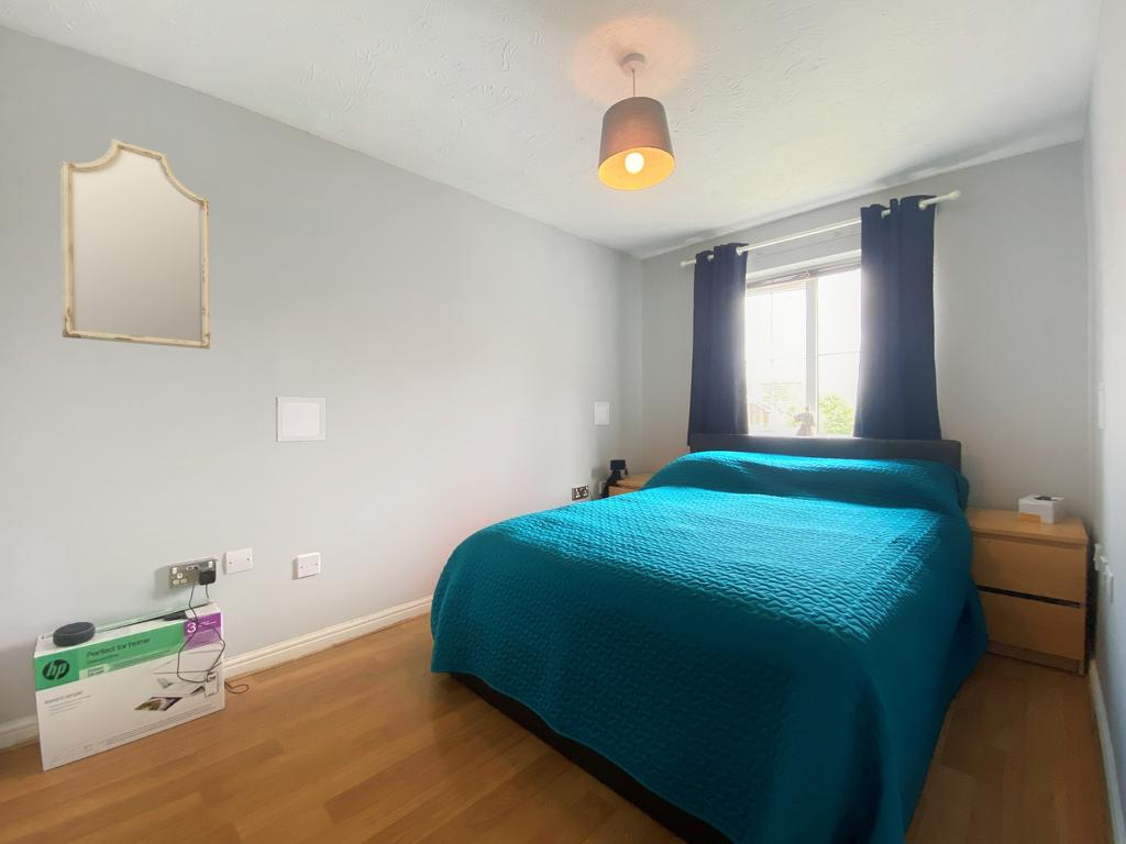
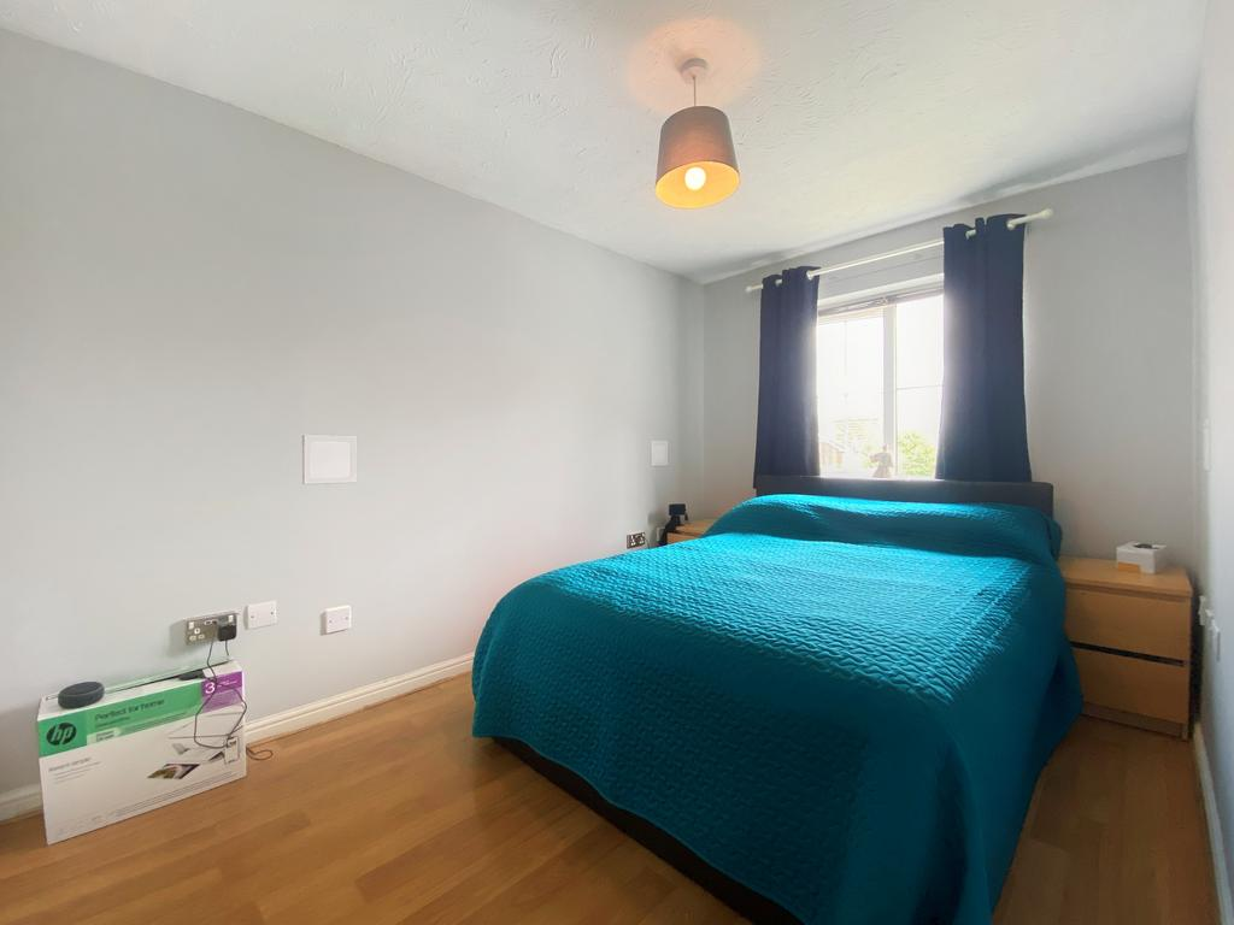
- home mirror [59,137,211,351]
